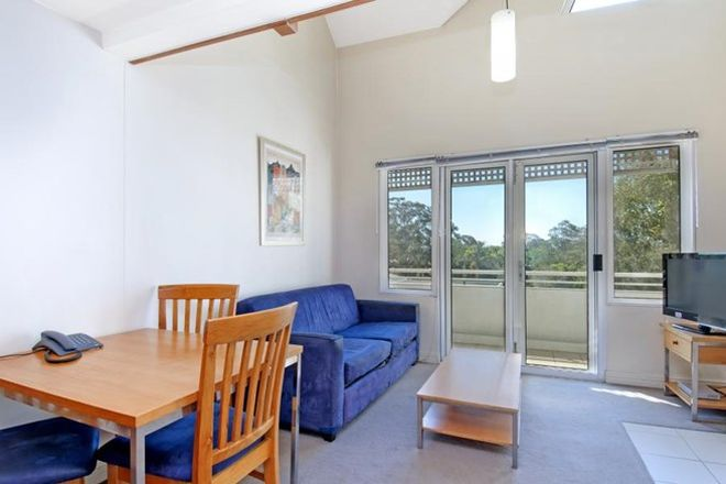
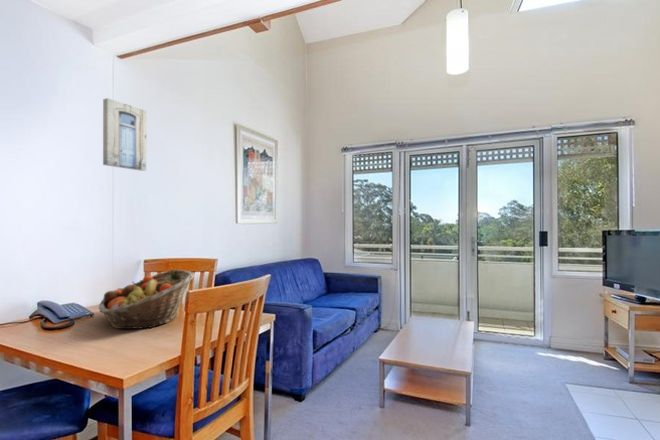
+ wall art [102,97,147,172]
+ fruit basket [98,269,195,330]
